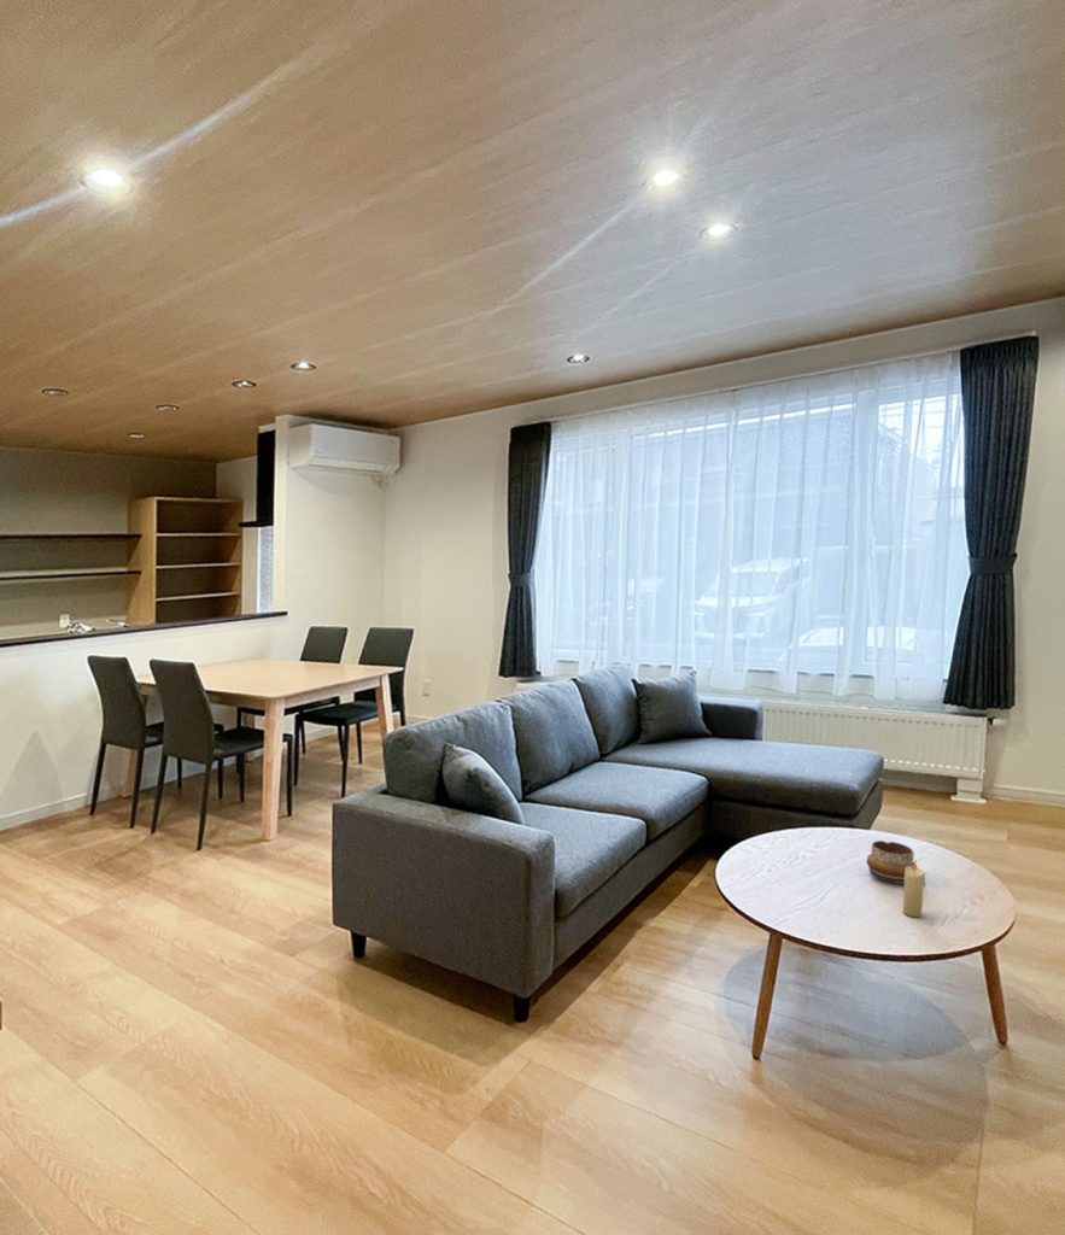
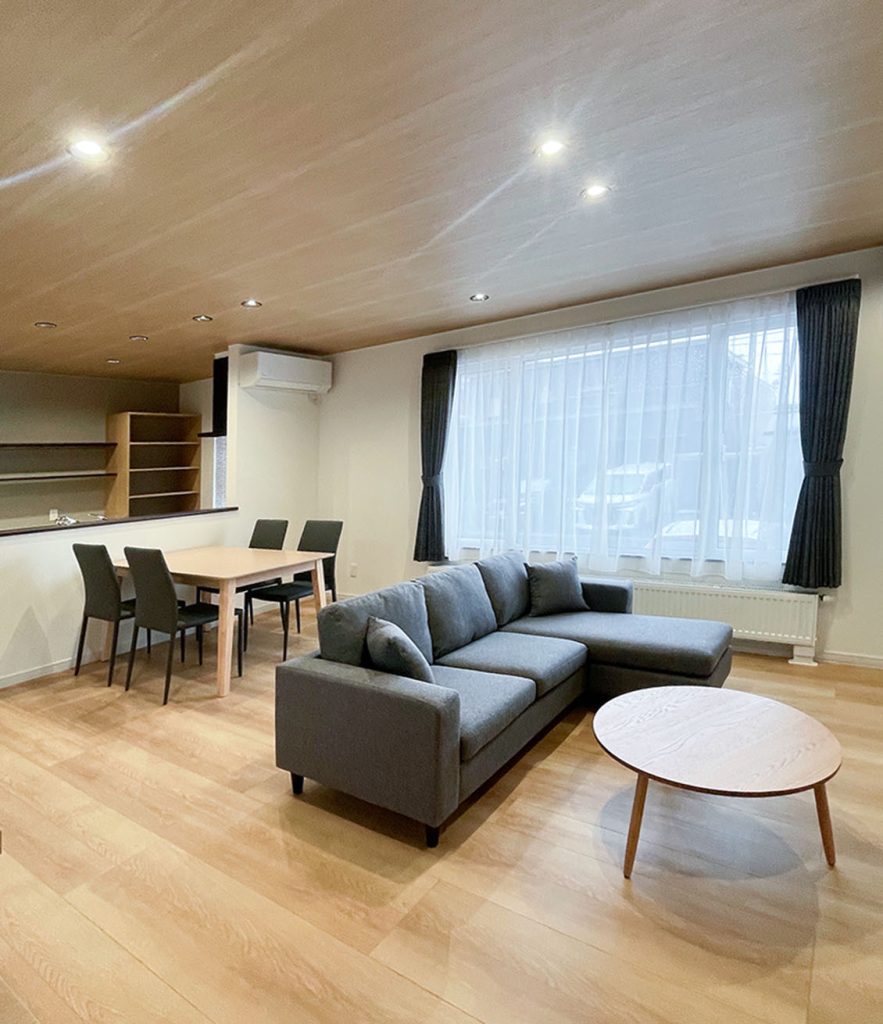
- candle [902,860,926,918]
- decorative bowl [865,839,915,885]
